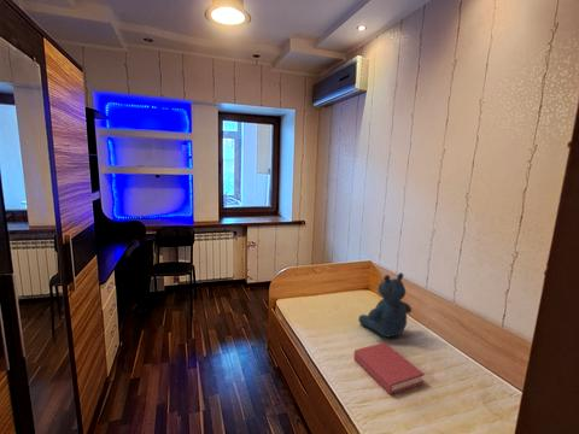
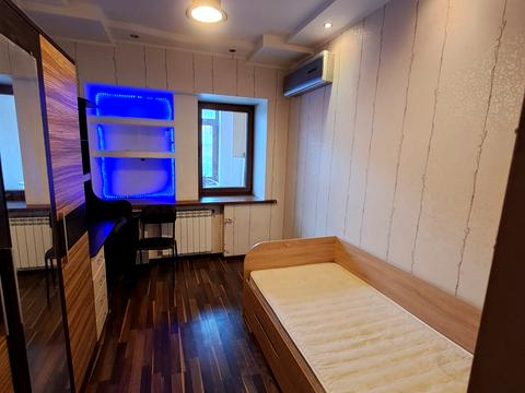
- teddy bear [357,271,413,338]
- hardback book [352,341,426,395]
